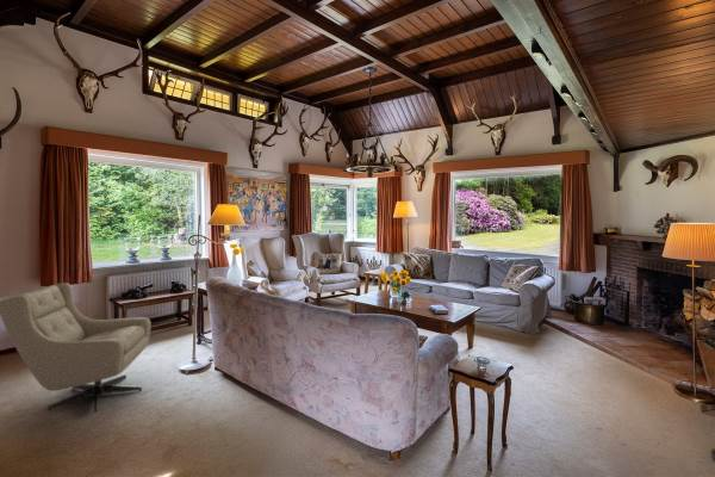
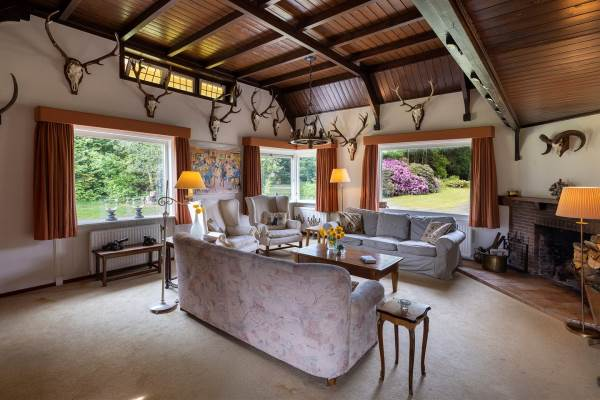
- armchair [0,281,153,413]
